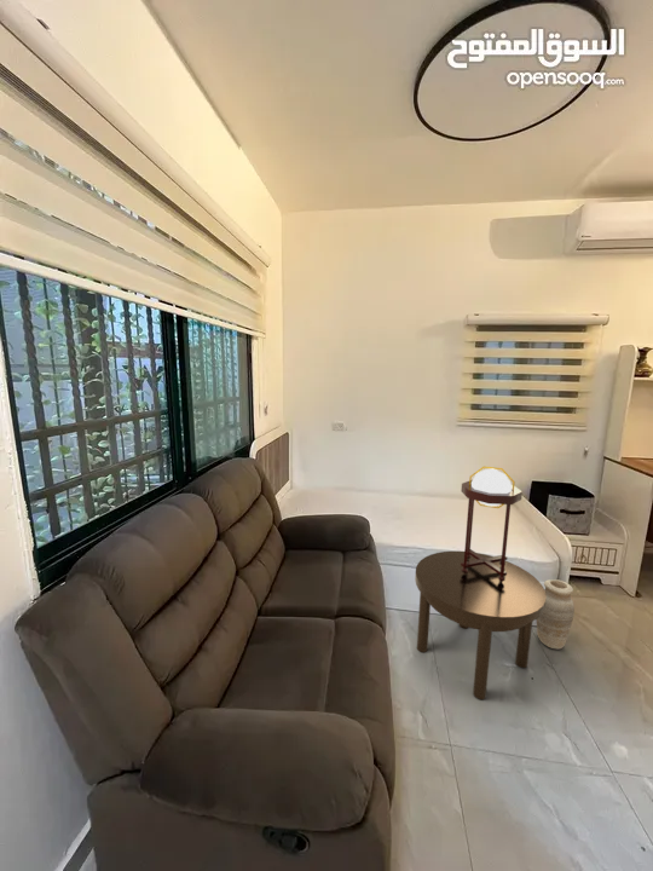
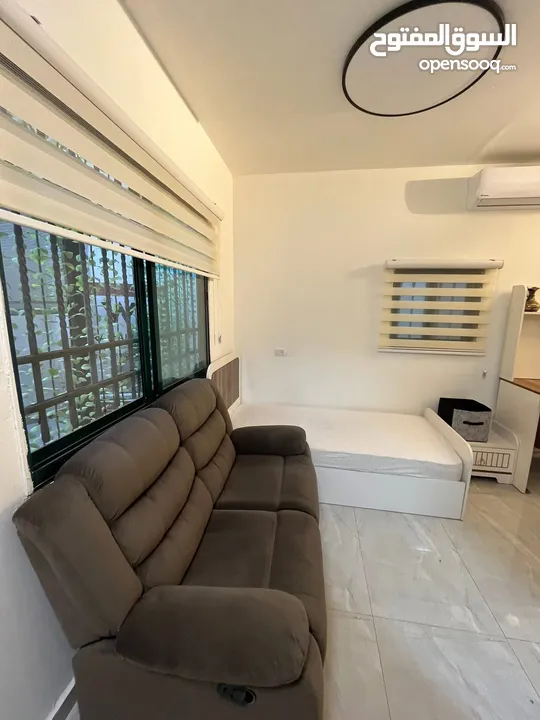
- vase [536,578,576,650]
- table lamp [460,466,524,582]
- side table [414,550,547,700]
